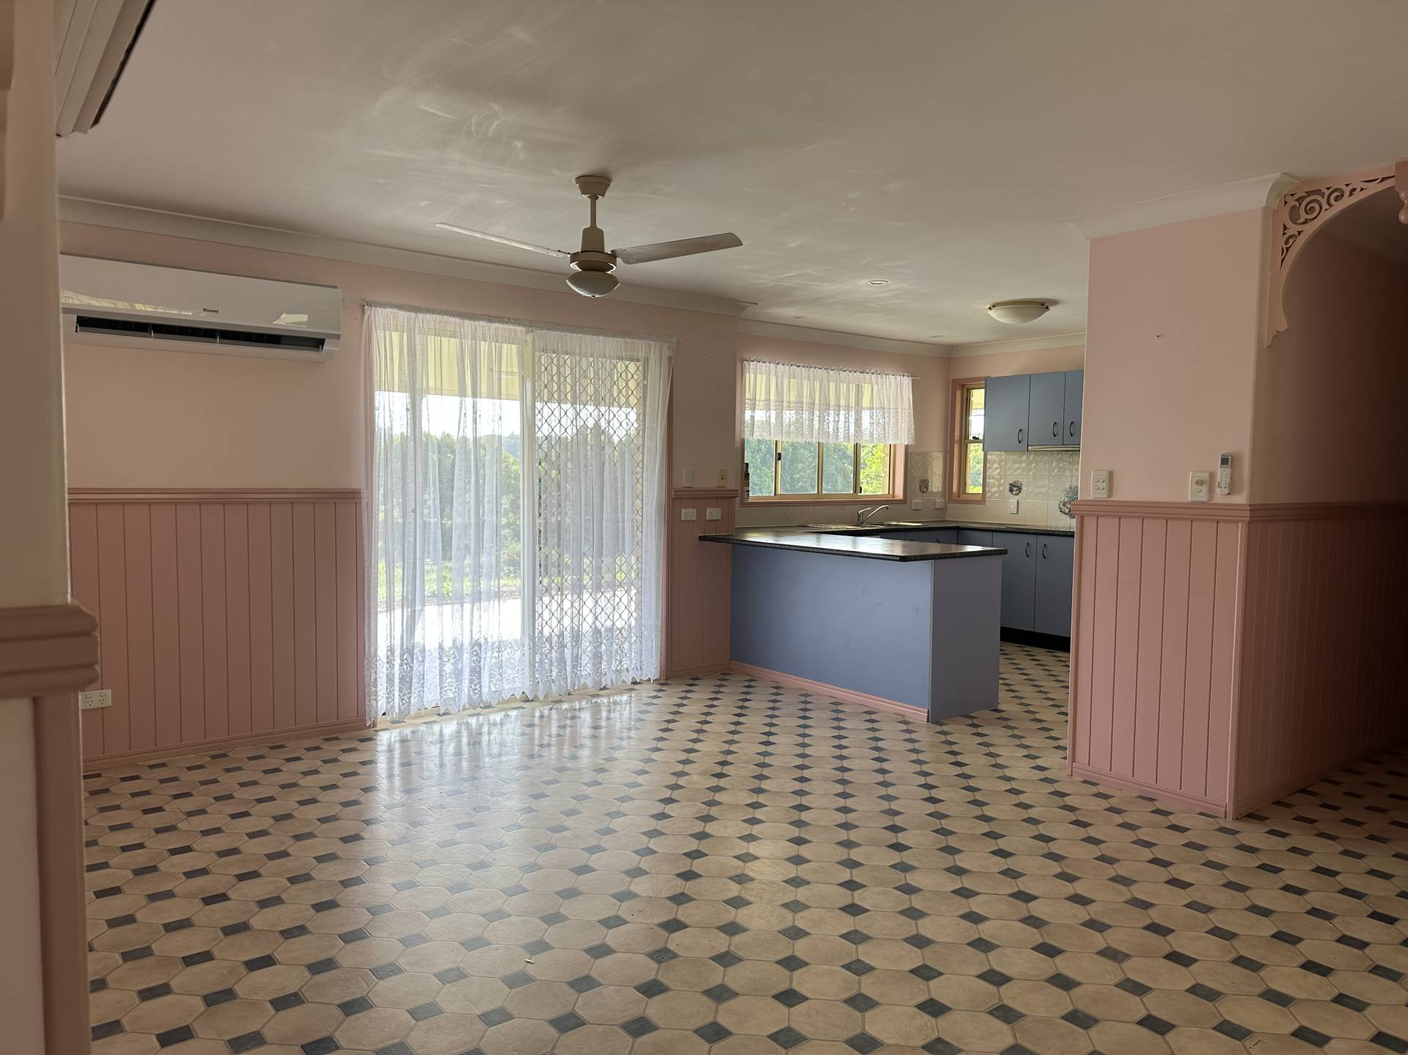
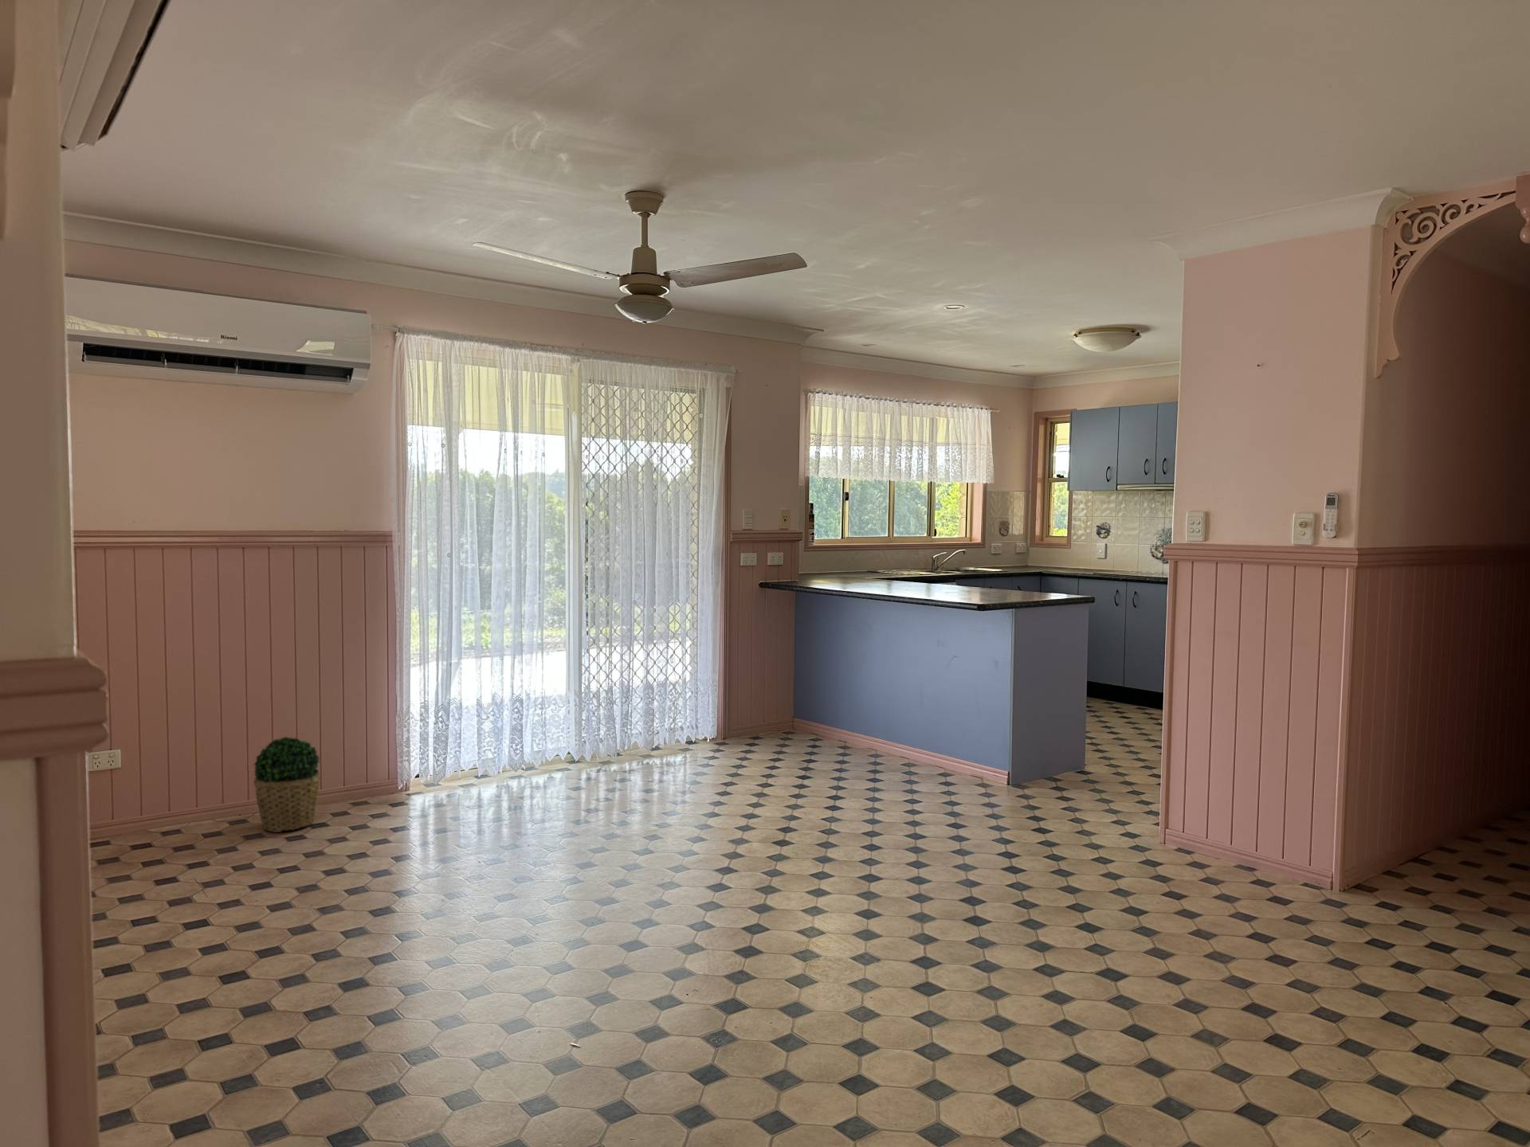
+ potted plant [253,736,322,834]
